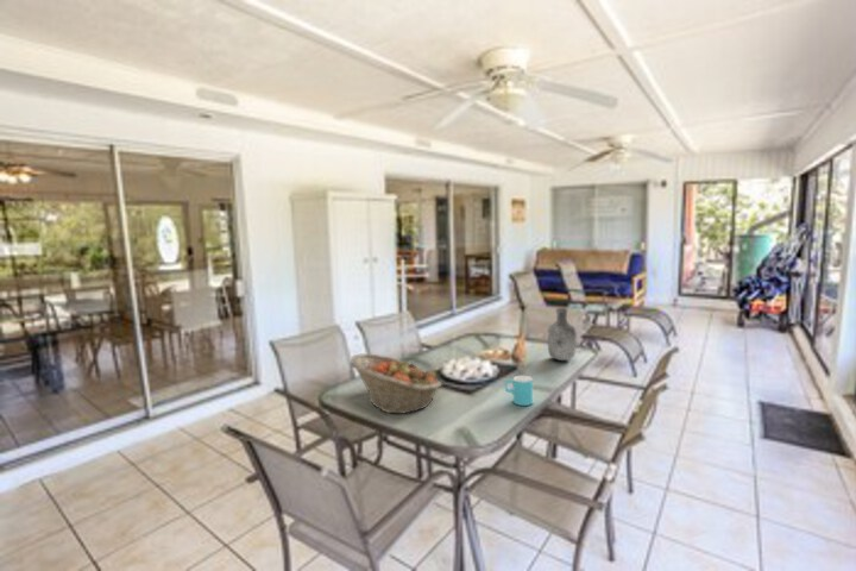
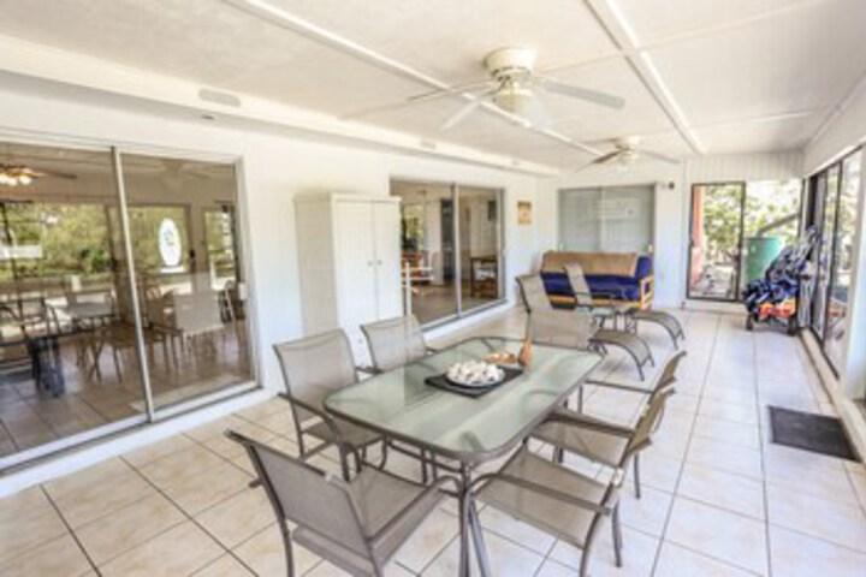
- vase [547,307,578,362]
- fruit basket [350,352,443,414]
- cup [504,375,534,407]
